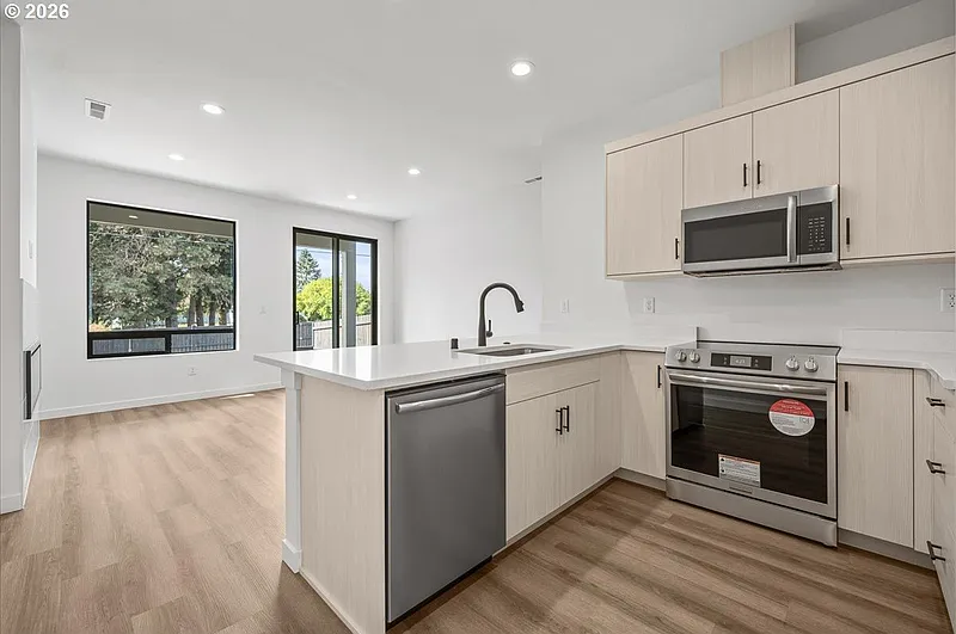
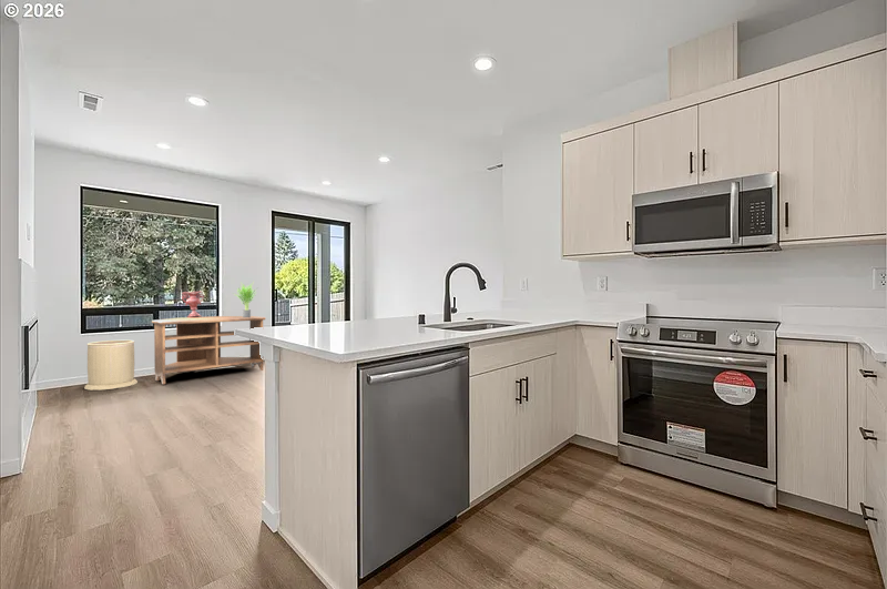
+ tv stand [151,315,266,385]
+ decorative urn [181,291,205,317]
+ trash can [83,339,139,392]
+ potted plant [232,282,259,317]
